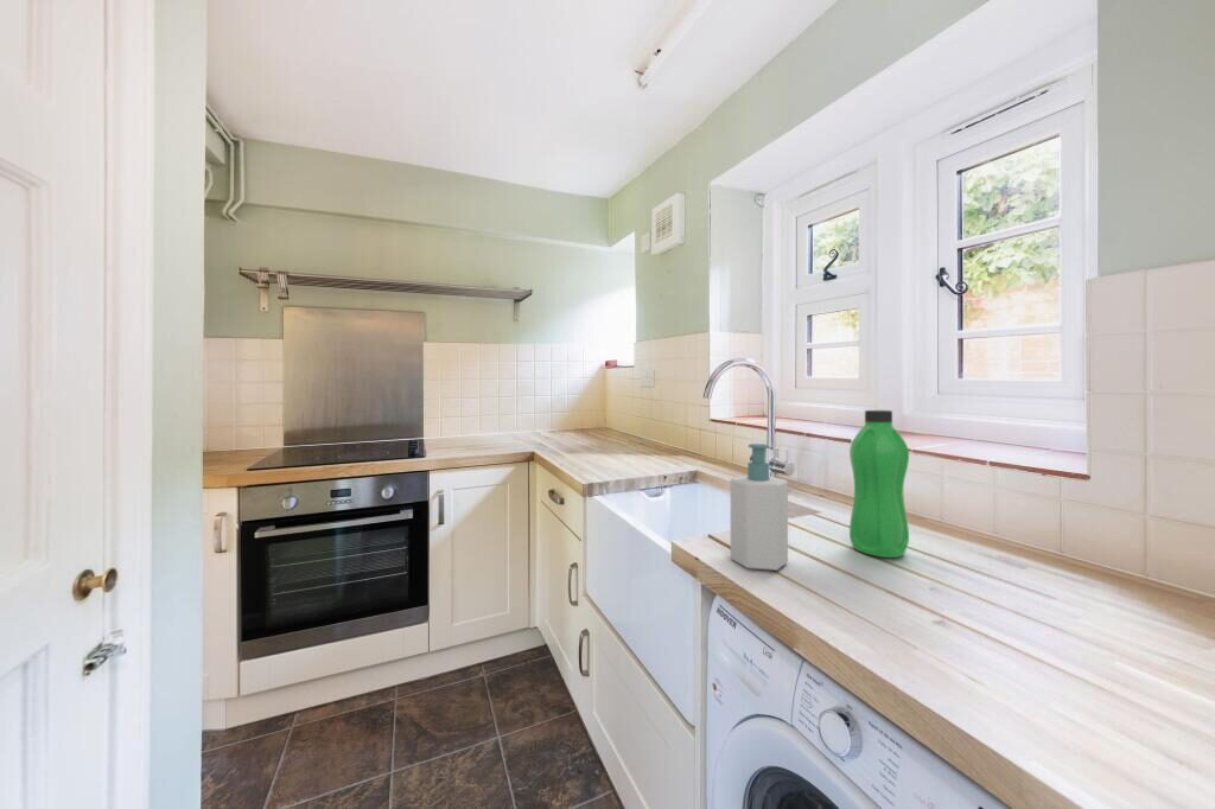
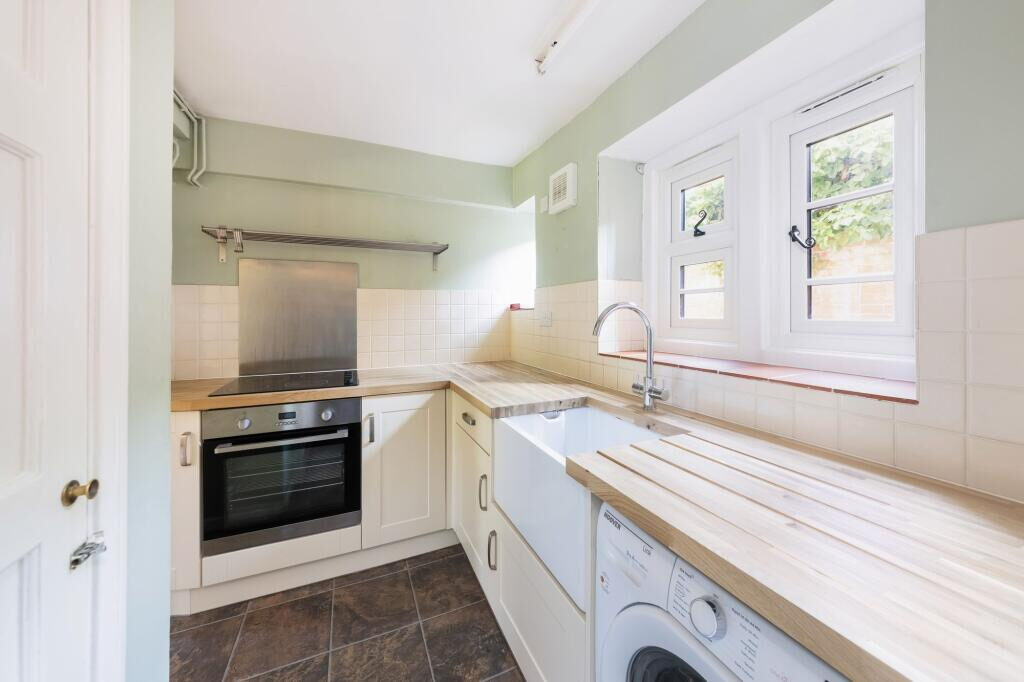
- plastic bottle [848,409,910,559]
- soap bottle [729,442,789,572]
